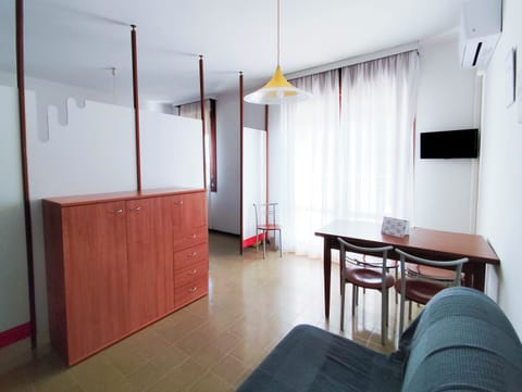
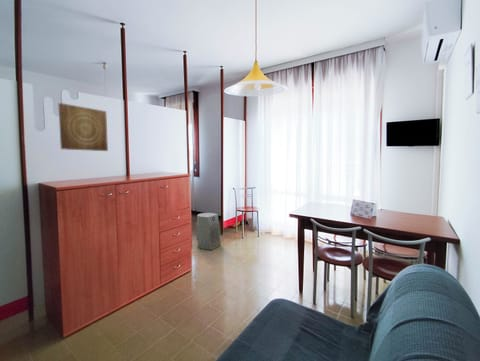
+ fan [195,212,222,251]
+ wall art [57,102,109,152]
